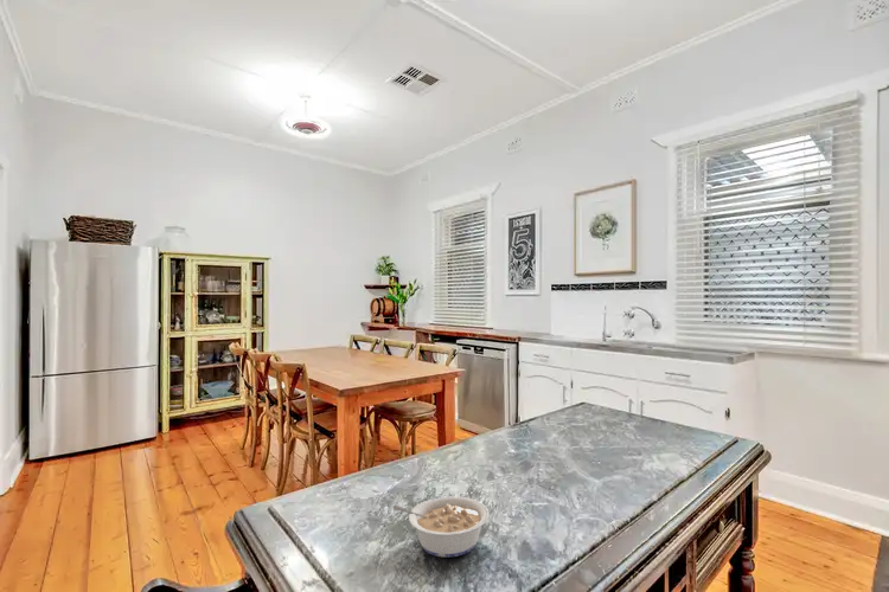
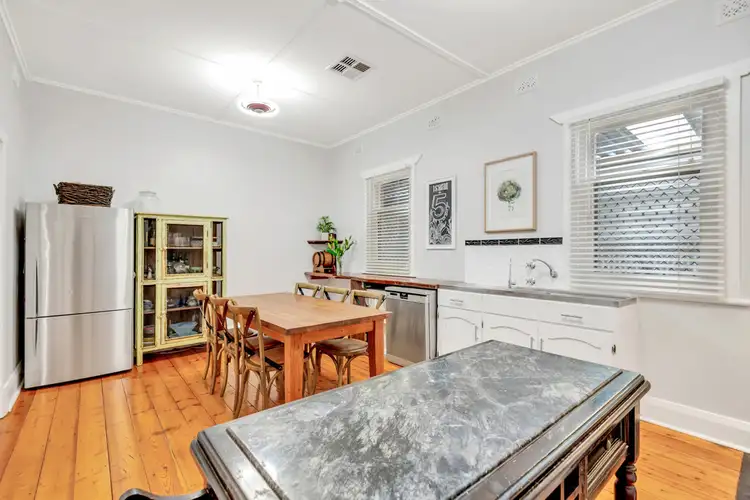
- legume [392,495,491,559]
